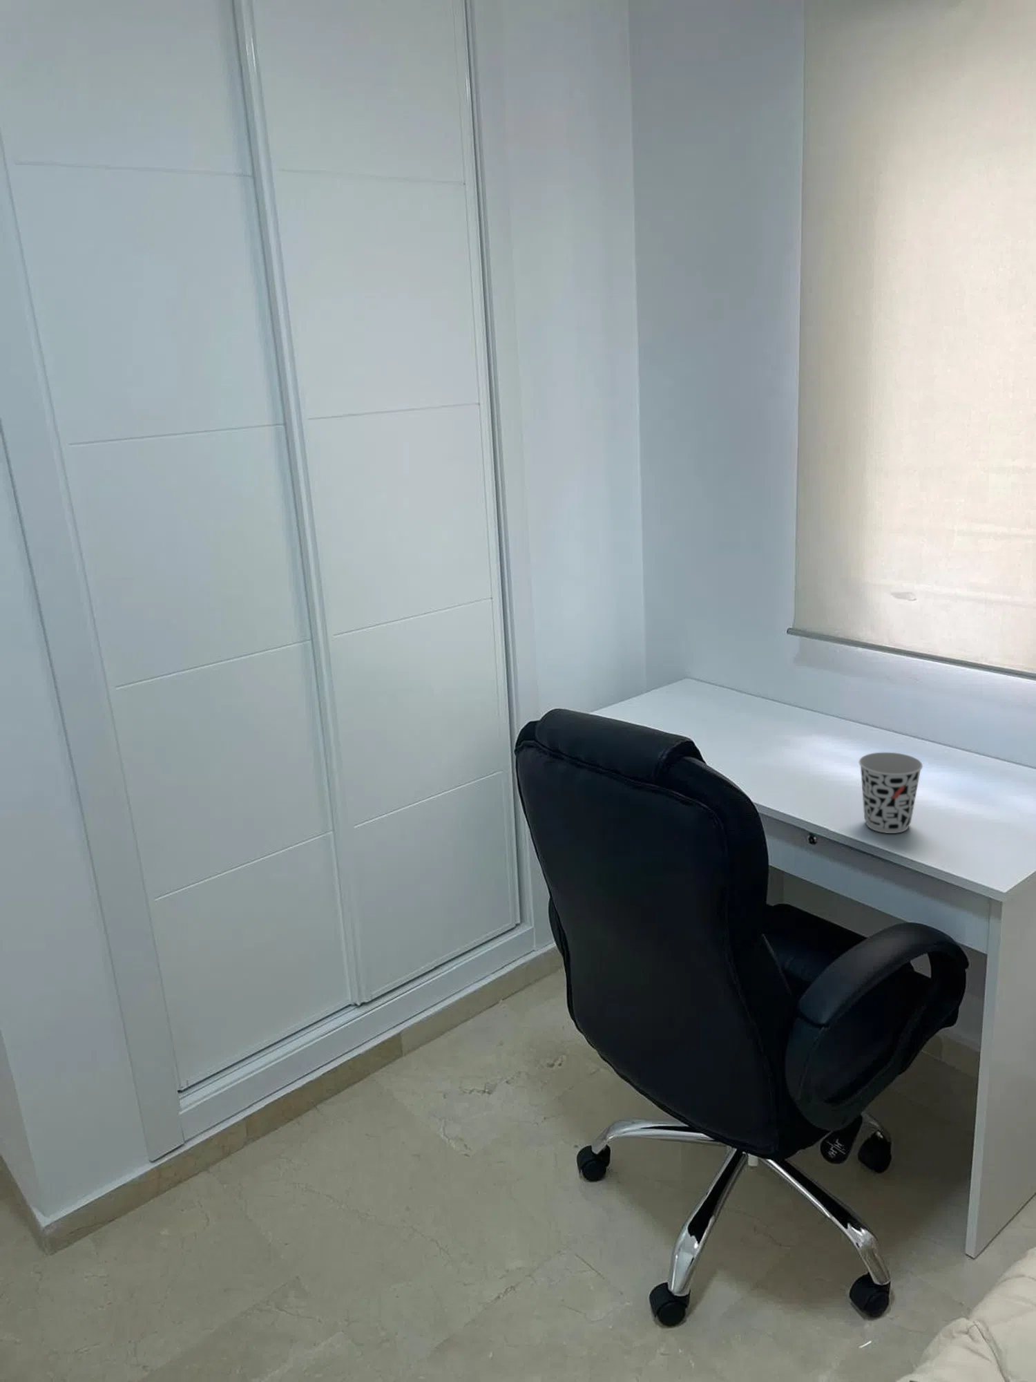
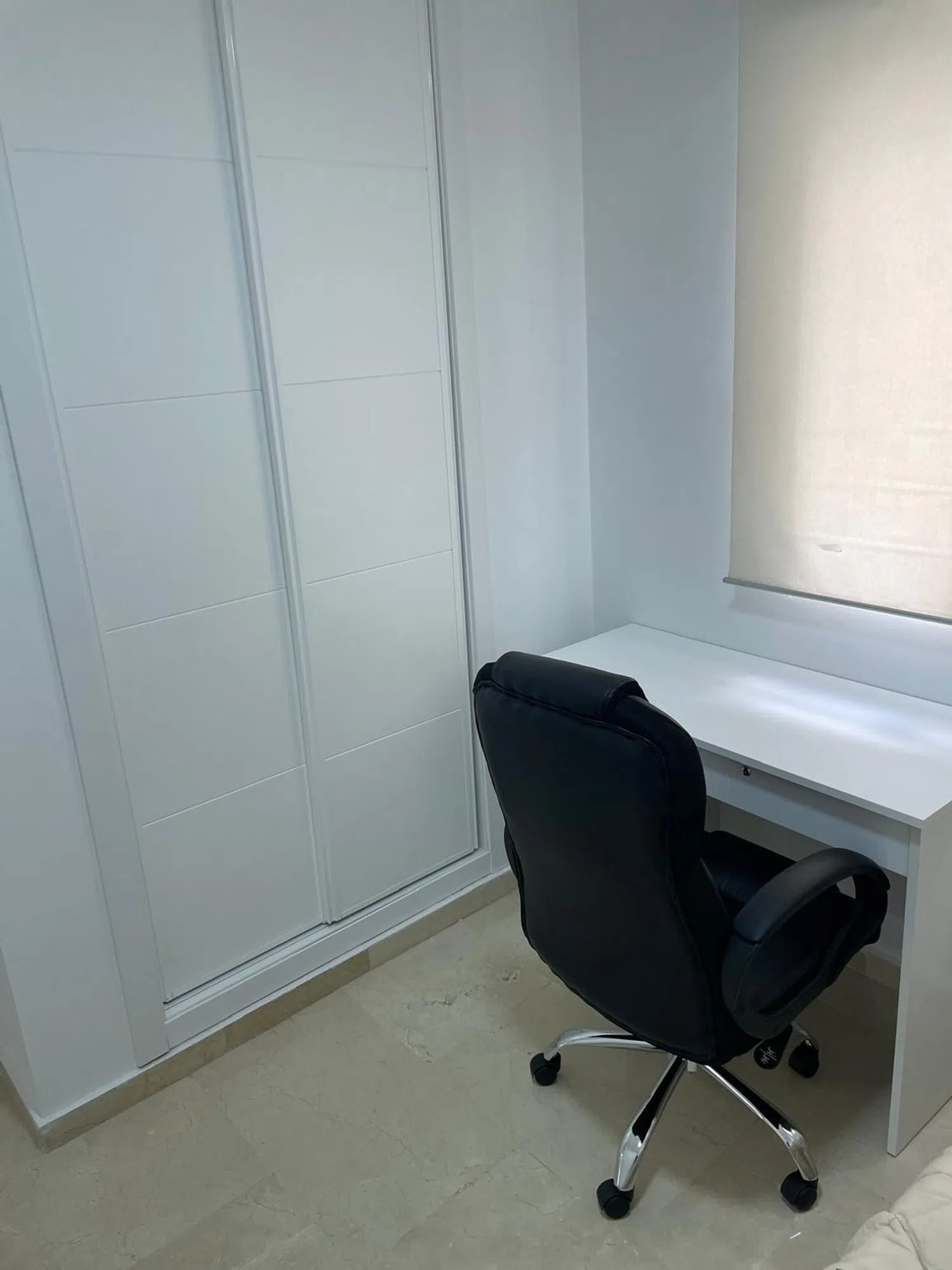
- cup [859,752,924,834]
